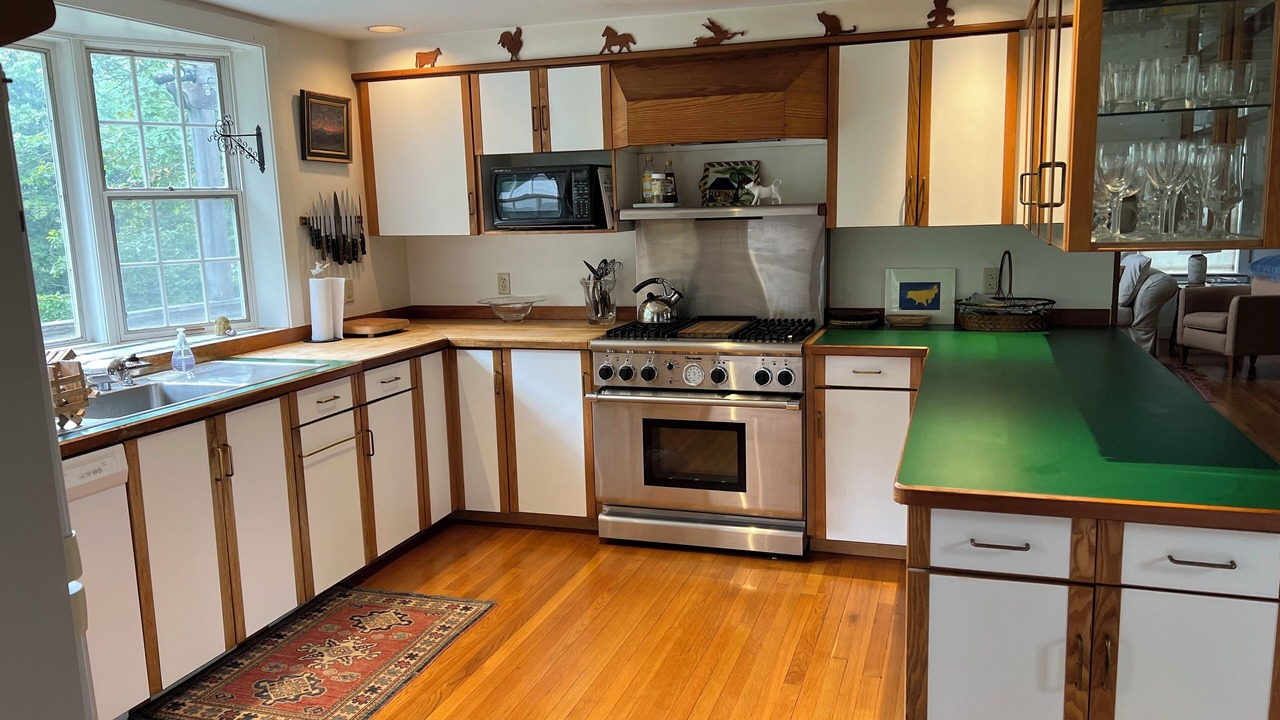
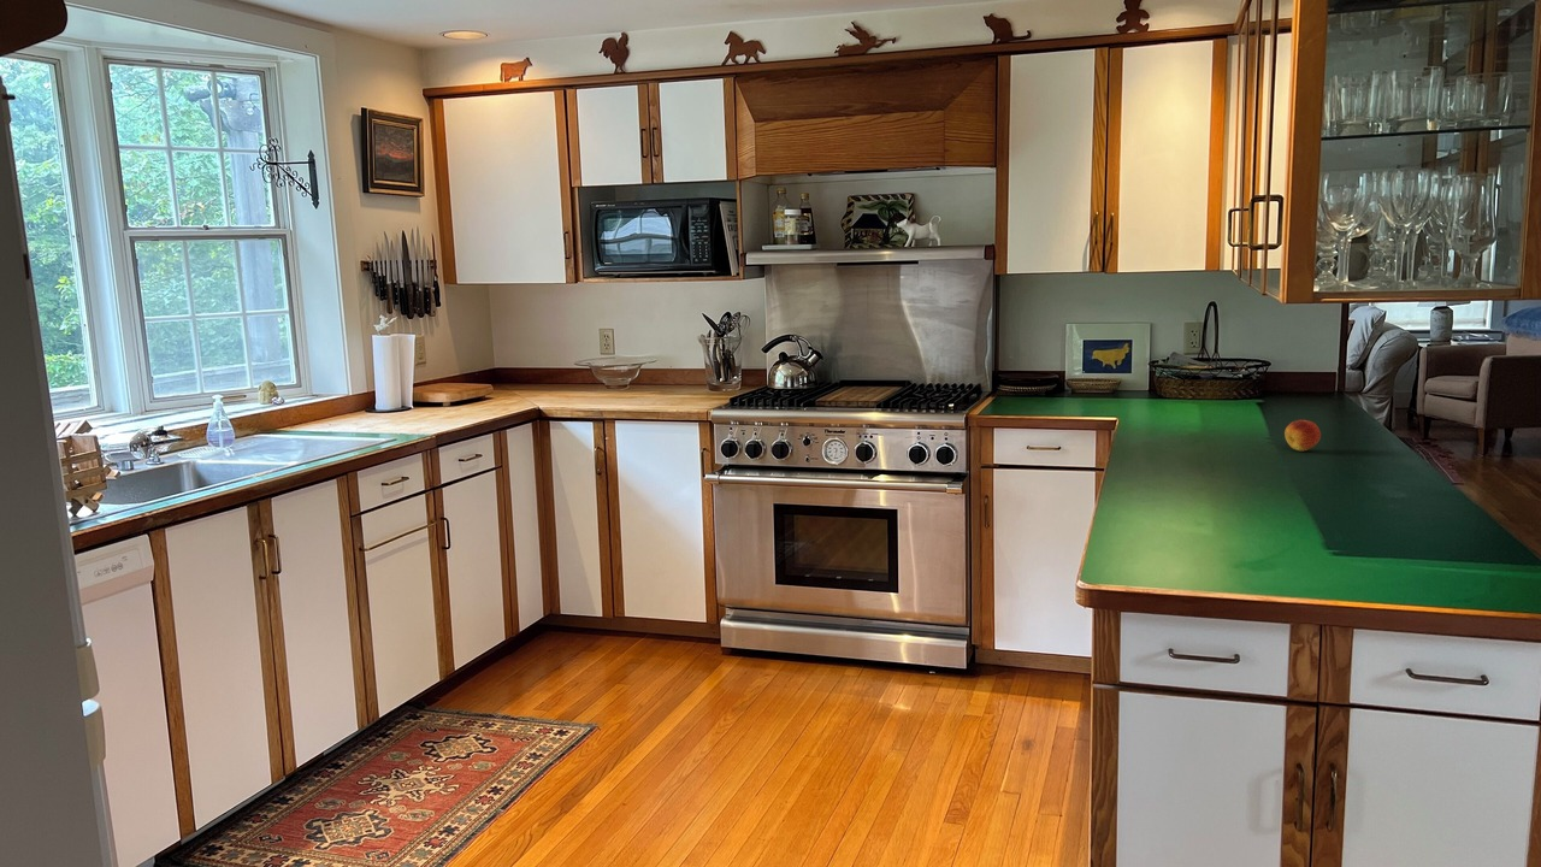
+ fruit [1283,419,1322,453]
